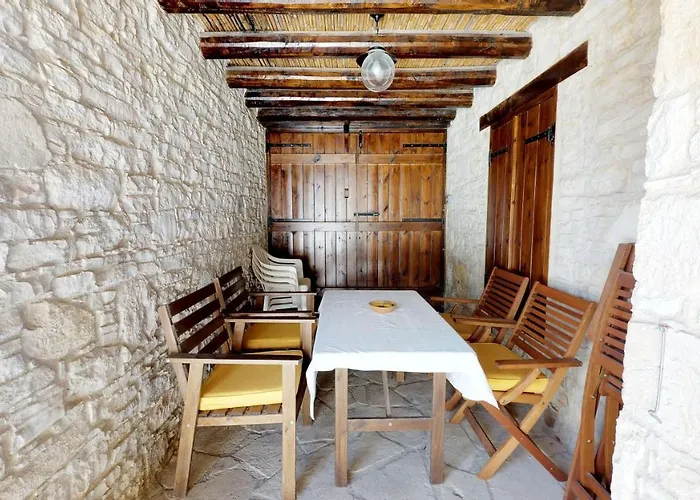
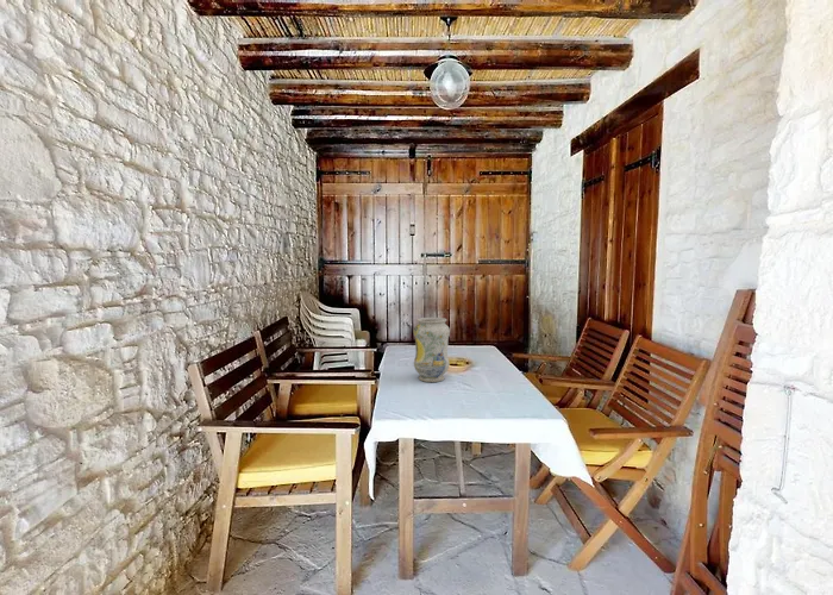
+ vase [413,317,451,383]
